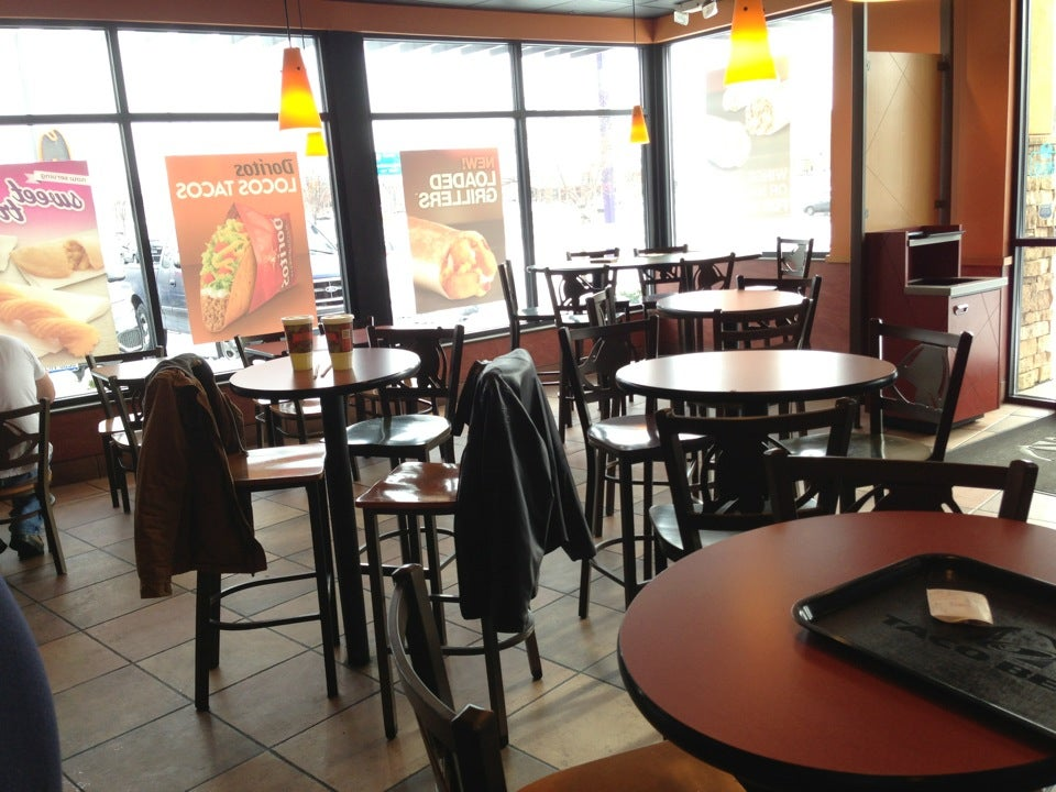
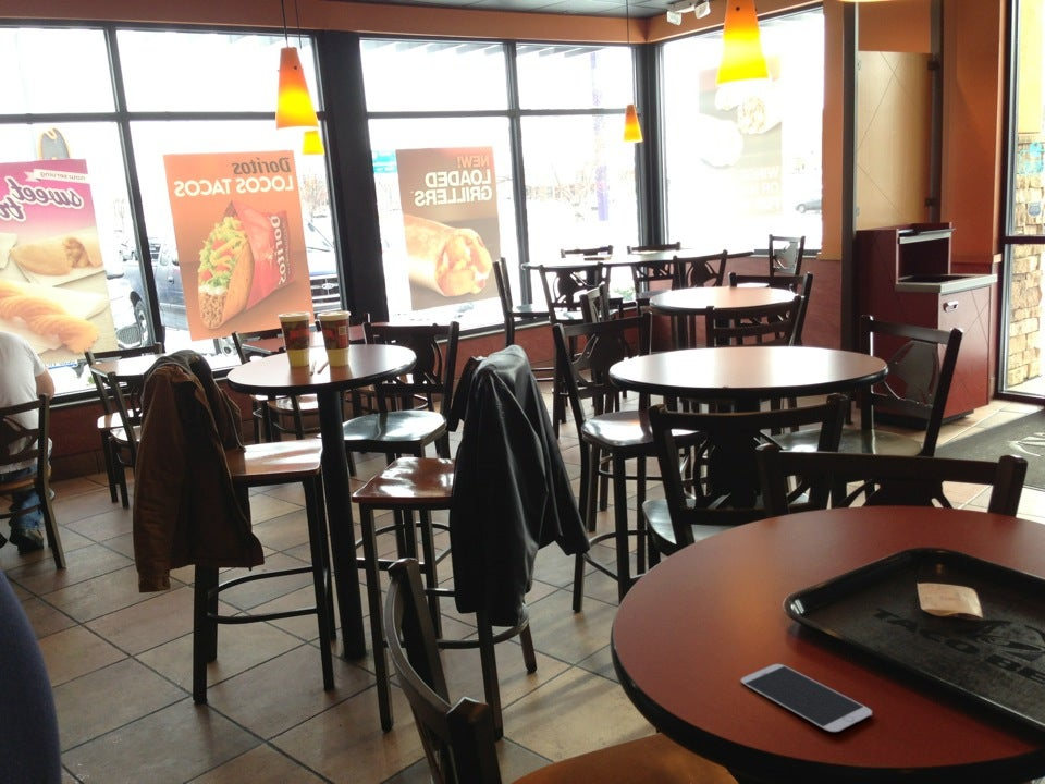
+ smartphone [739,663,873,733]
